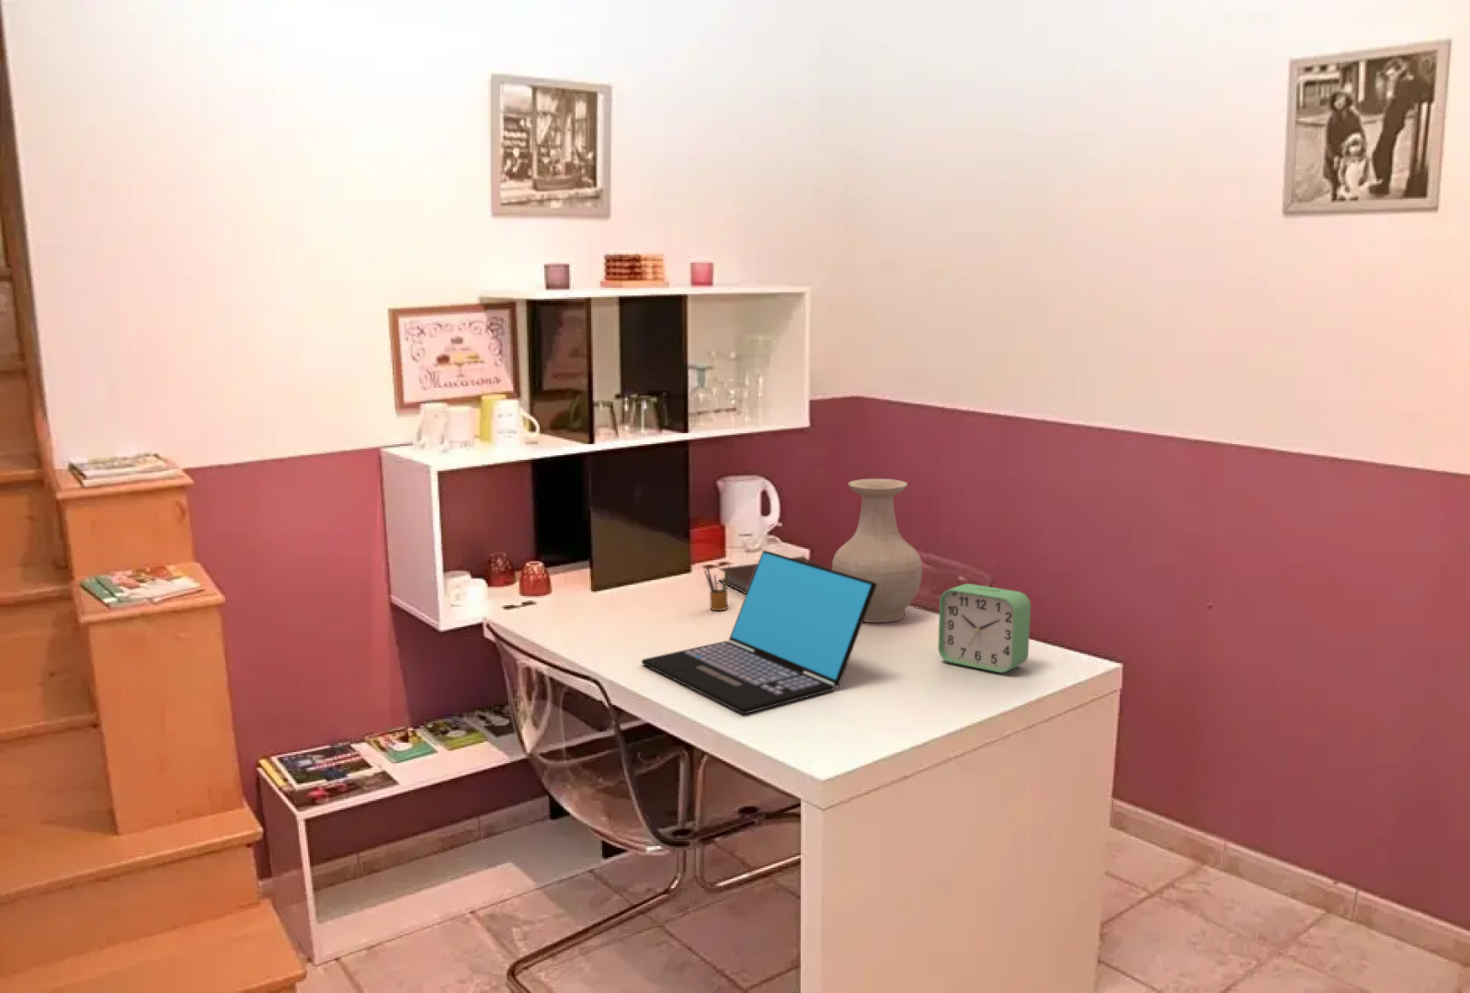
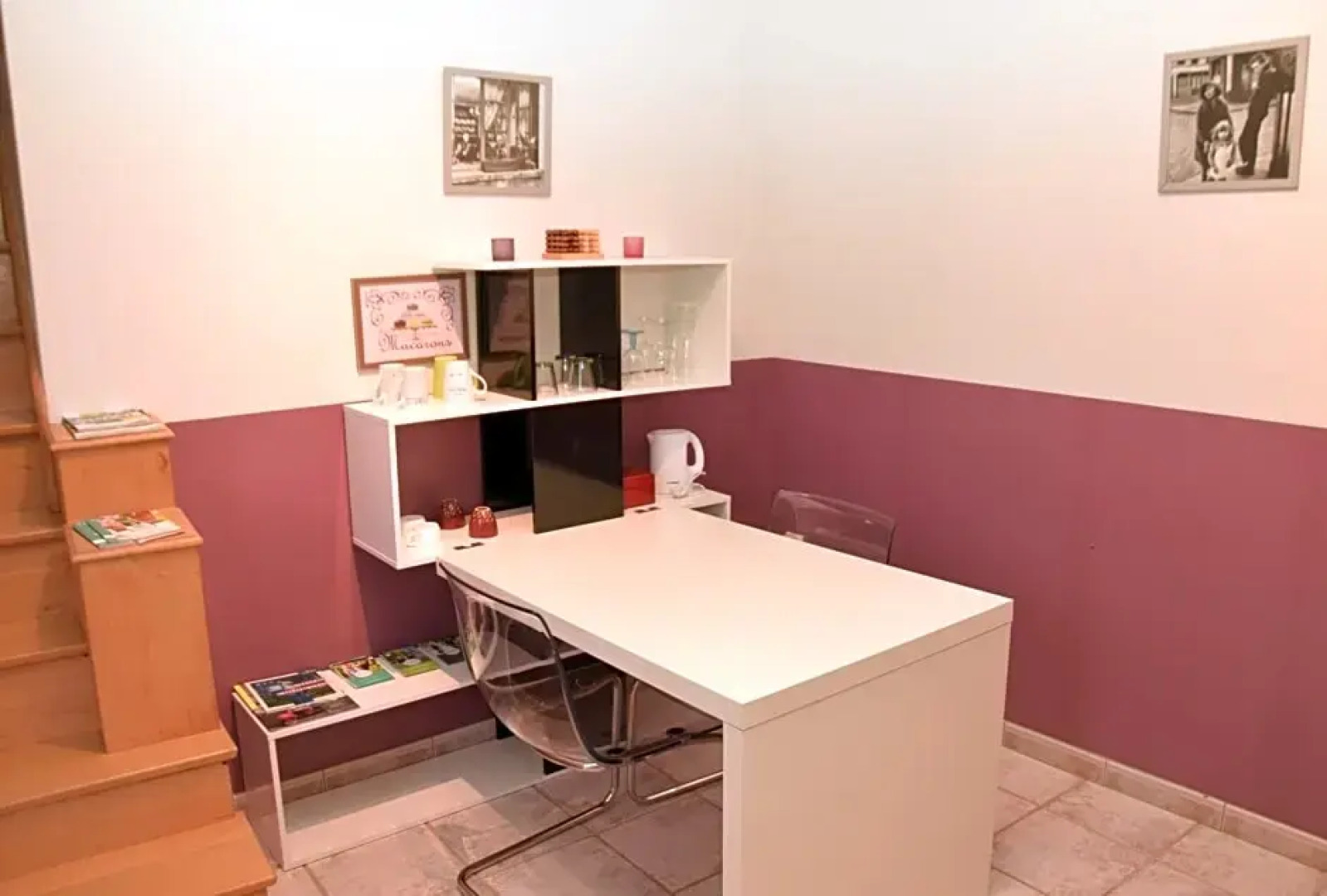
- alarm clock [937,583,1031,674]
- vase [831,478,923,623]
- pencil box [703,564,731,612]
- notebook [717,556,832,595]
- laptop [640,549,877,715]
